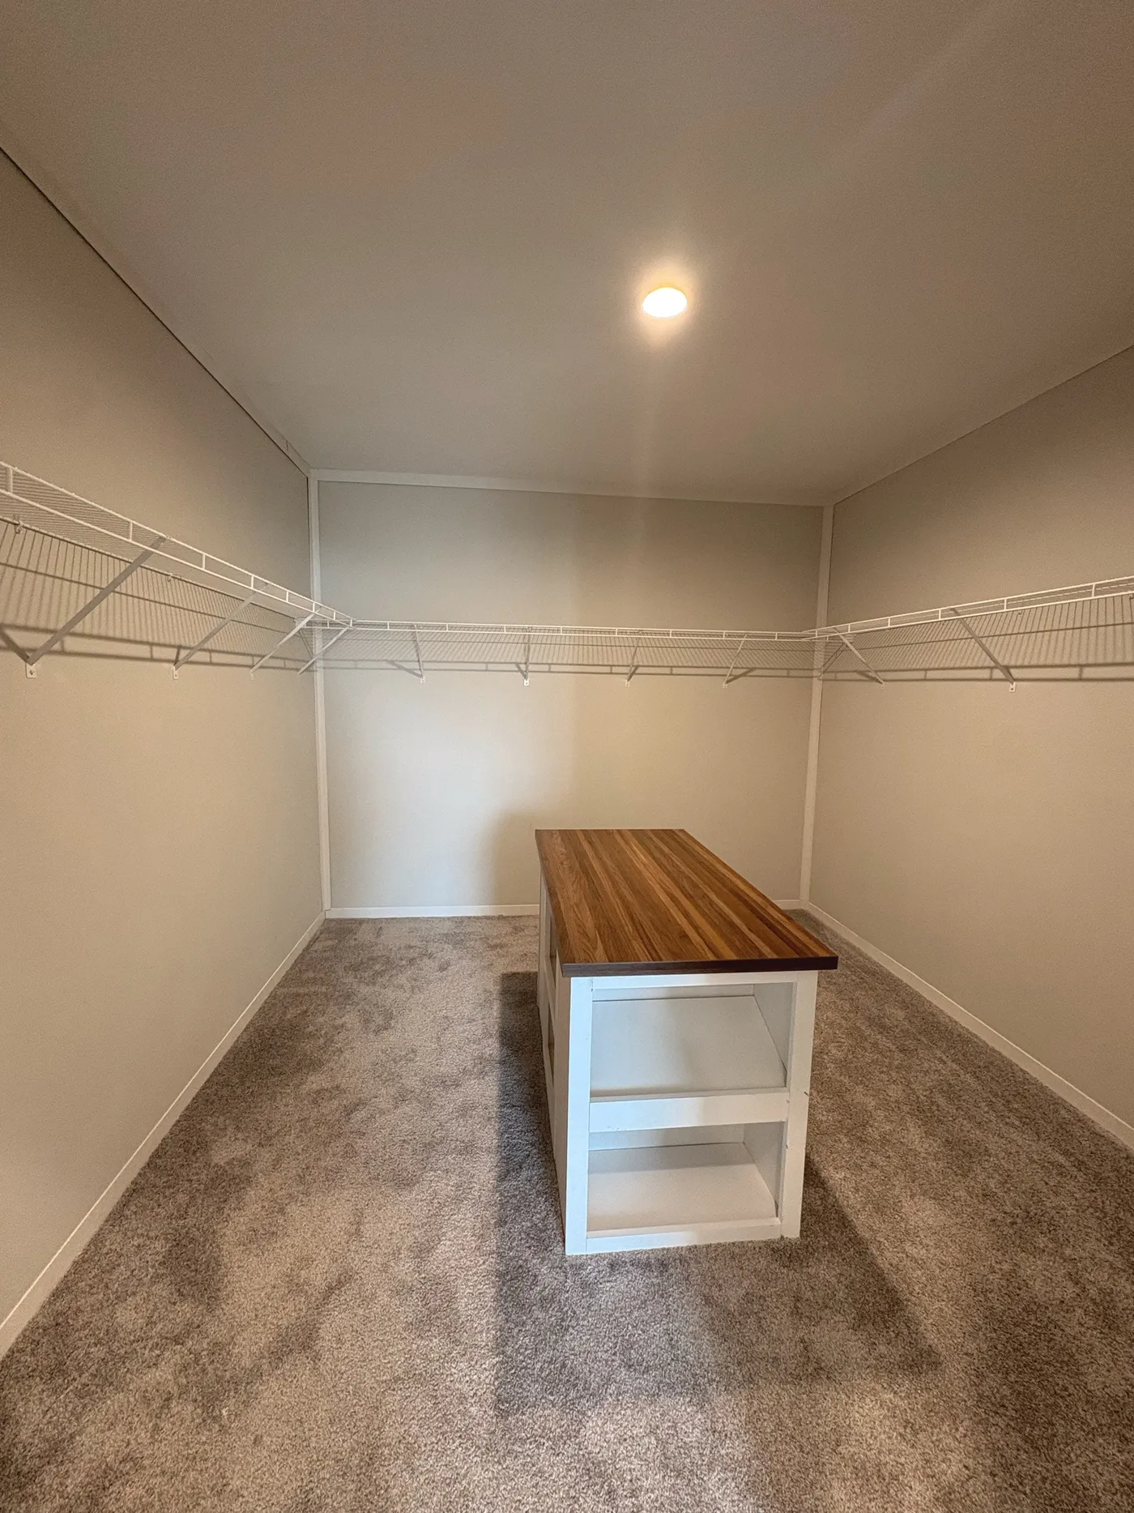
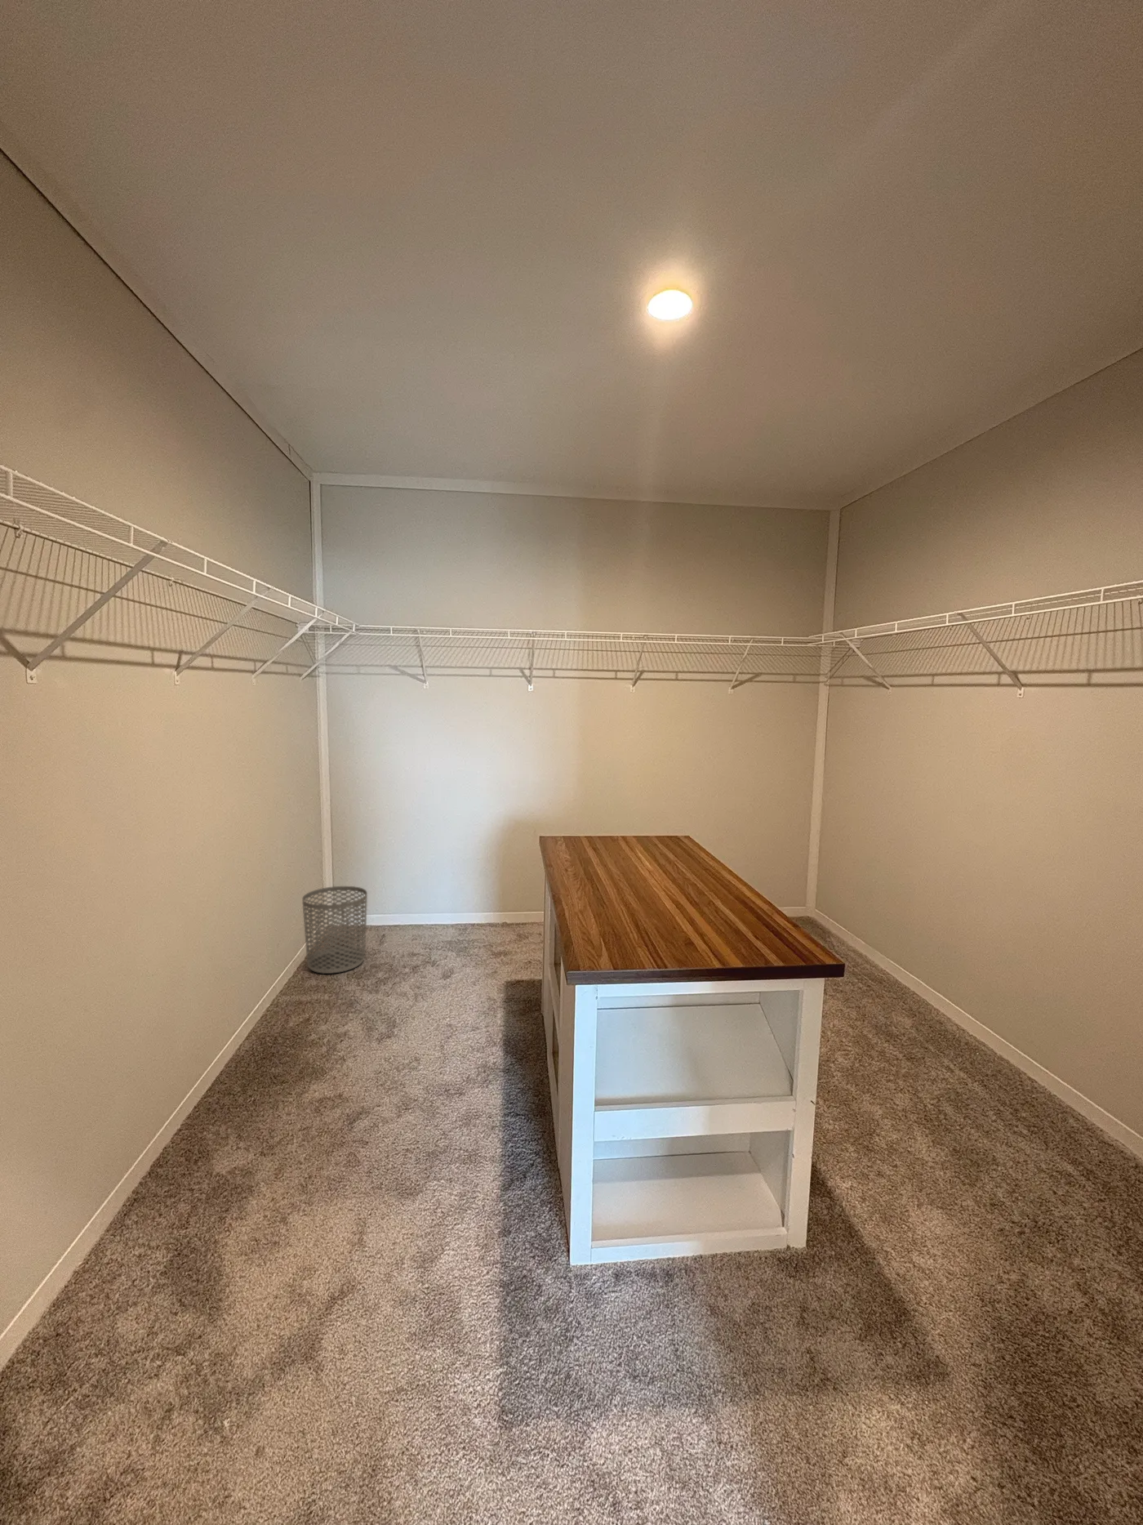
+ waste bin [301,885,369,975]
